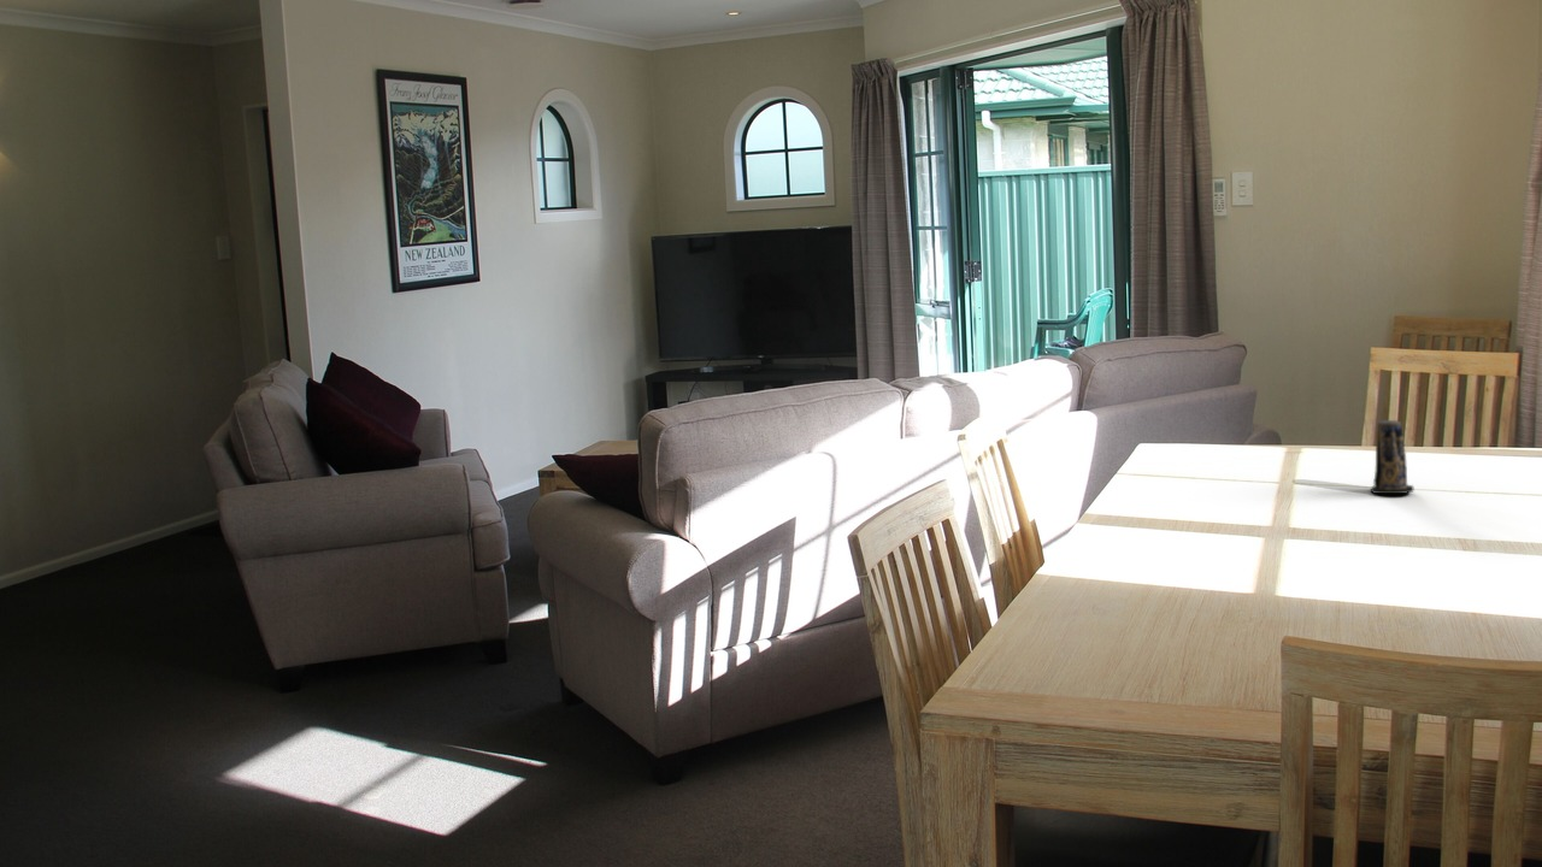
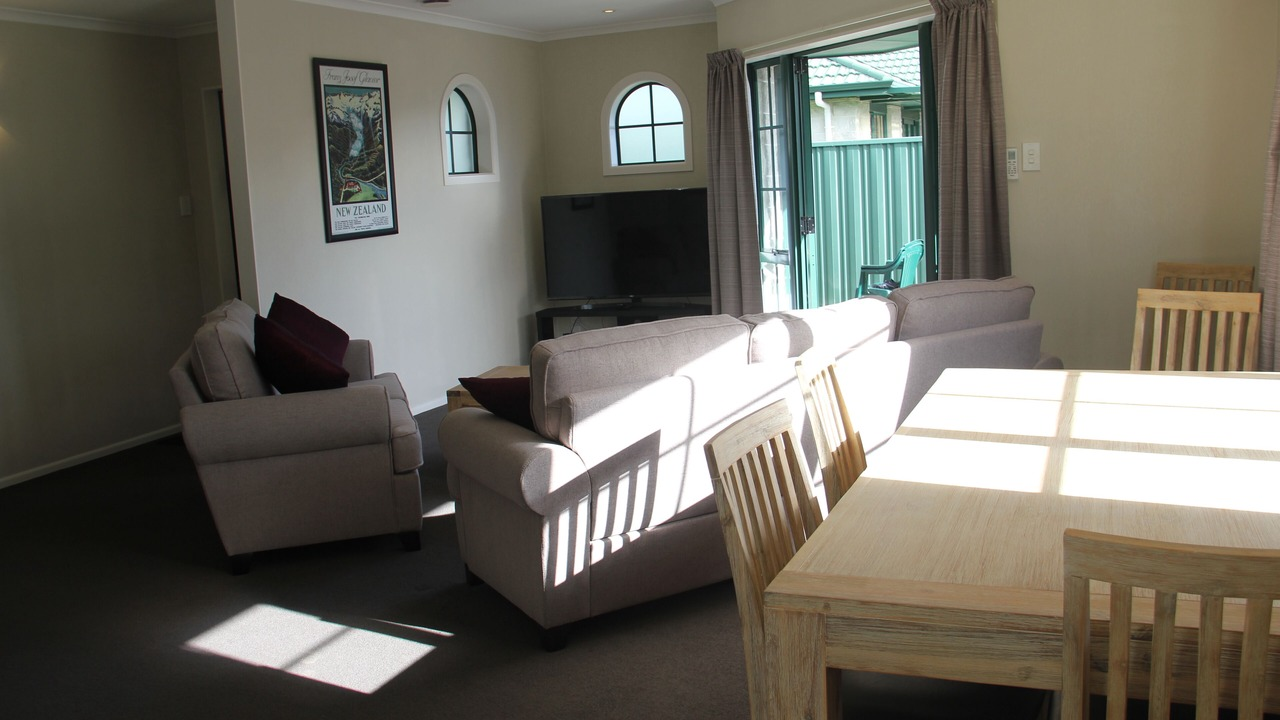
- candle [1370,419,1416,495]
